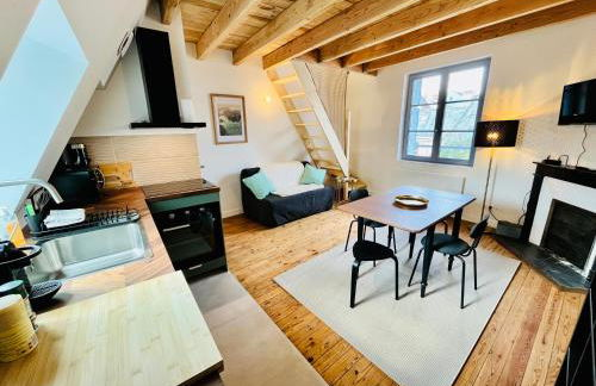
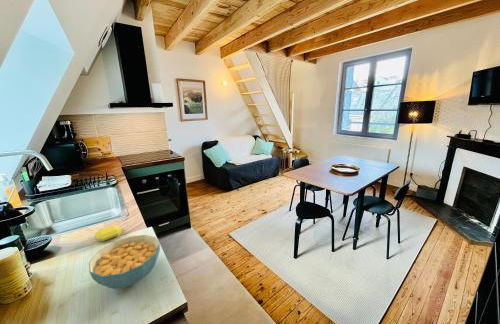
+ cereal bowl [88,234,161,290]
+ soap bar [94,224,123,242]
